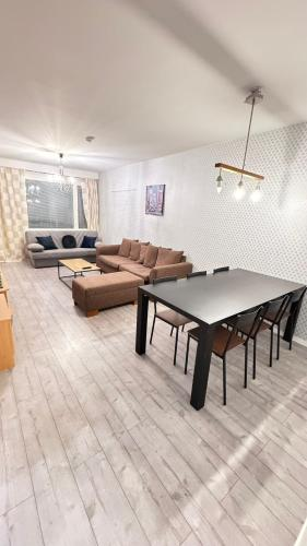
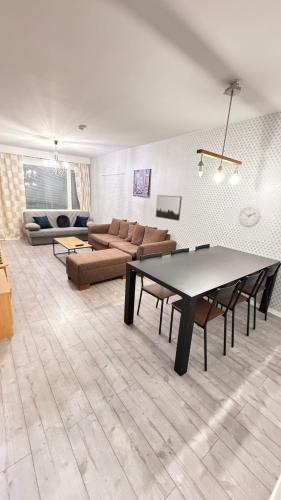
+ wall art [155,194,183,222]
+ wall clock [237,204,261,228]
